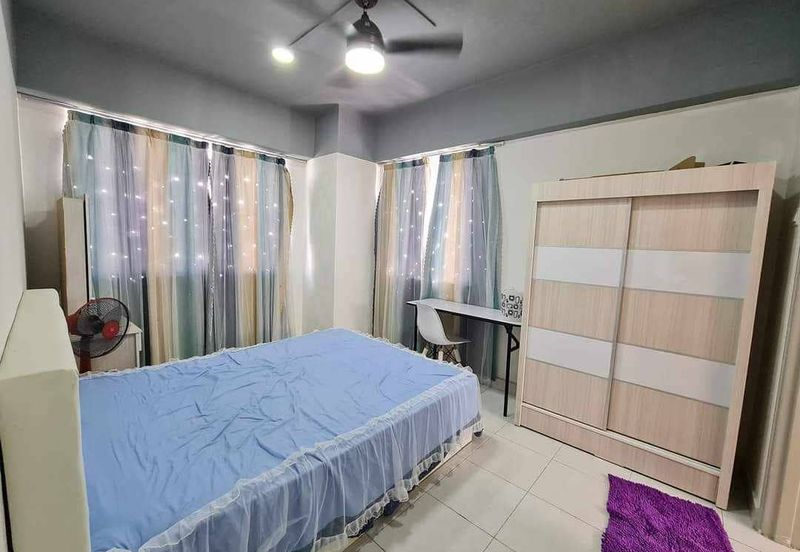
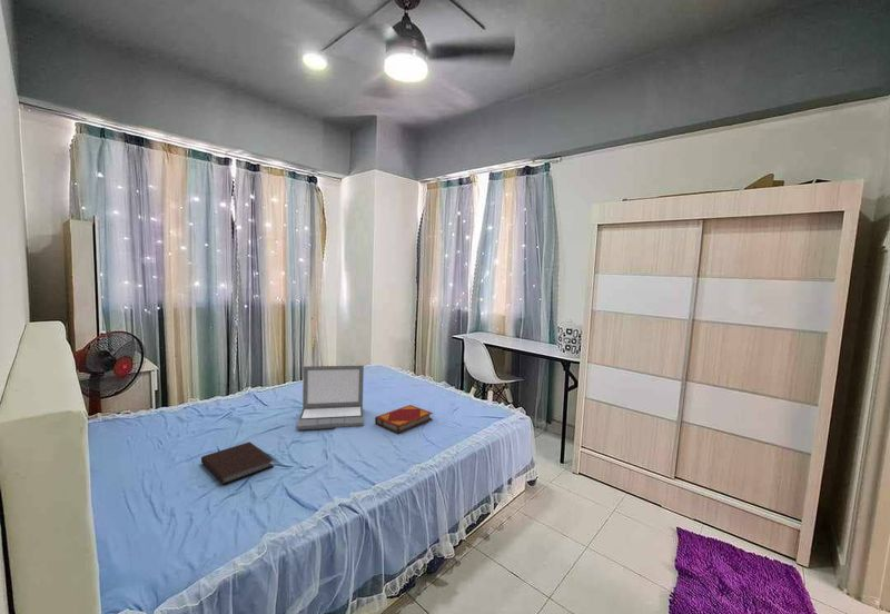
+ hardback book [374,404,434,435]
+ laptop [296,365,365,432]
+ notebook [200,440,275,486]
